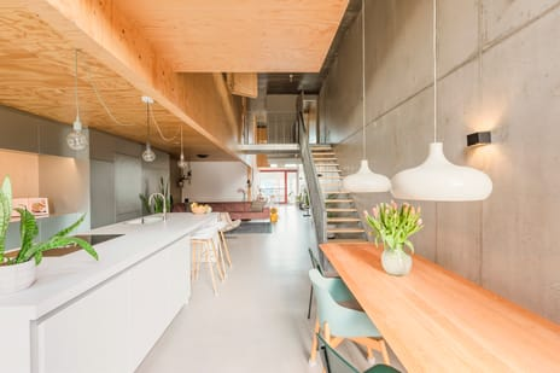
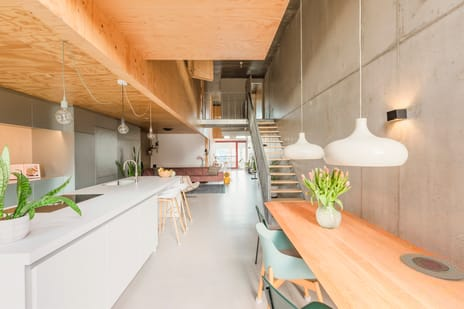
+ plate [400,253,464,281]
